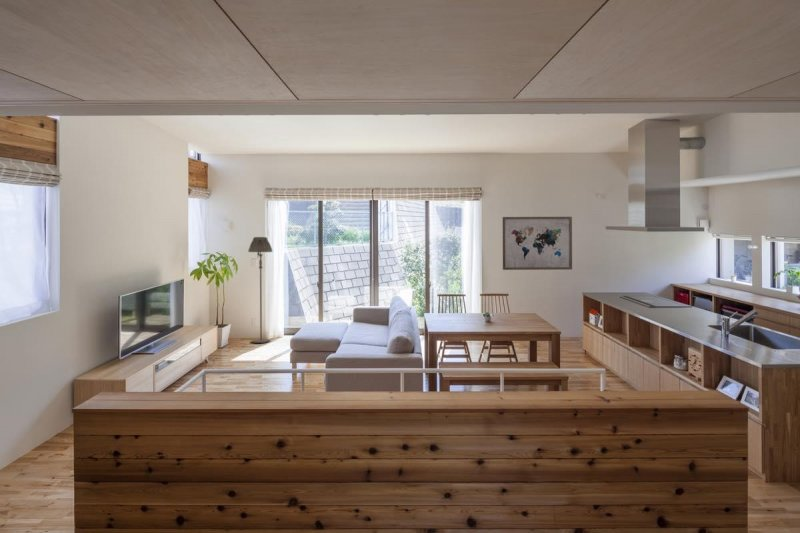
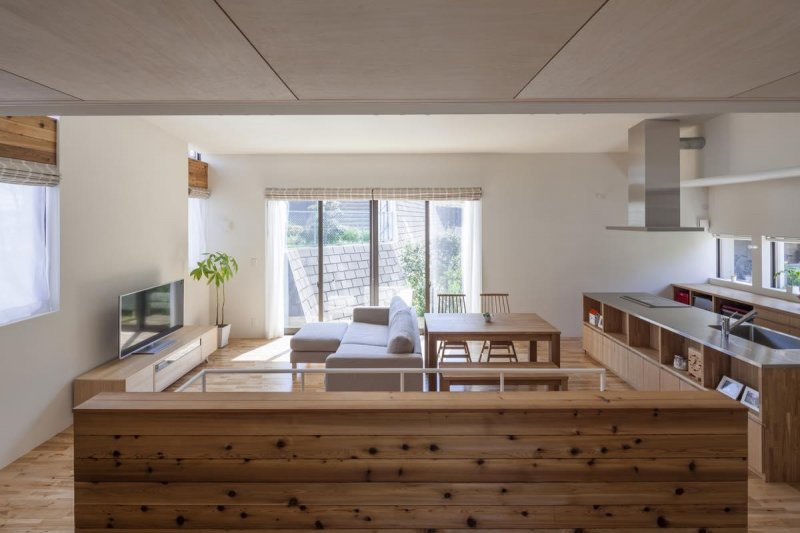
- wall art [502,216,573,271]
- floor lamp [247,236,273,344]
